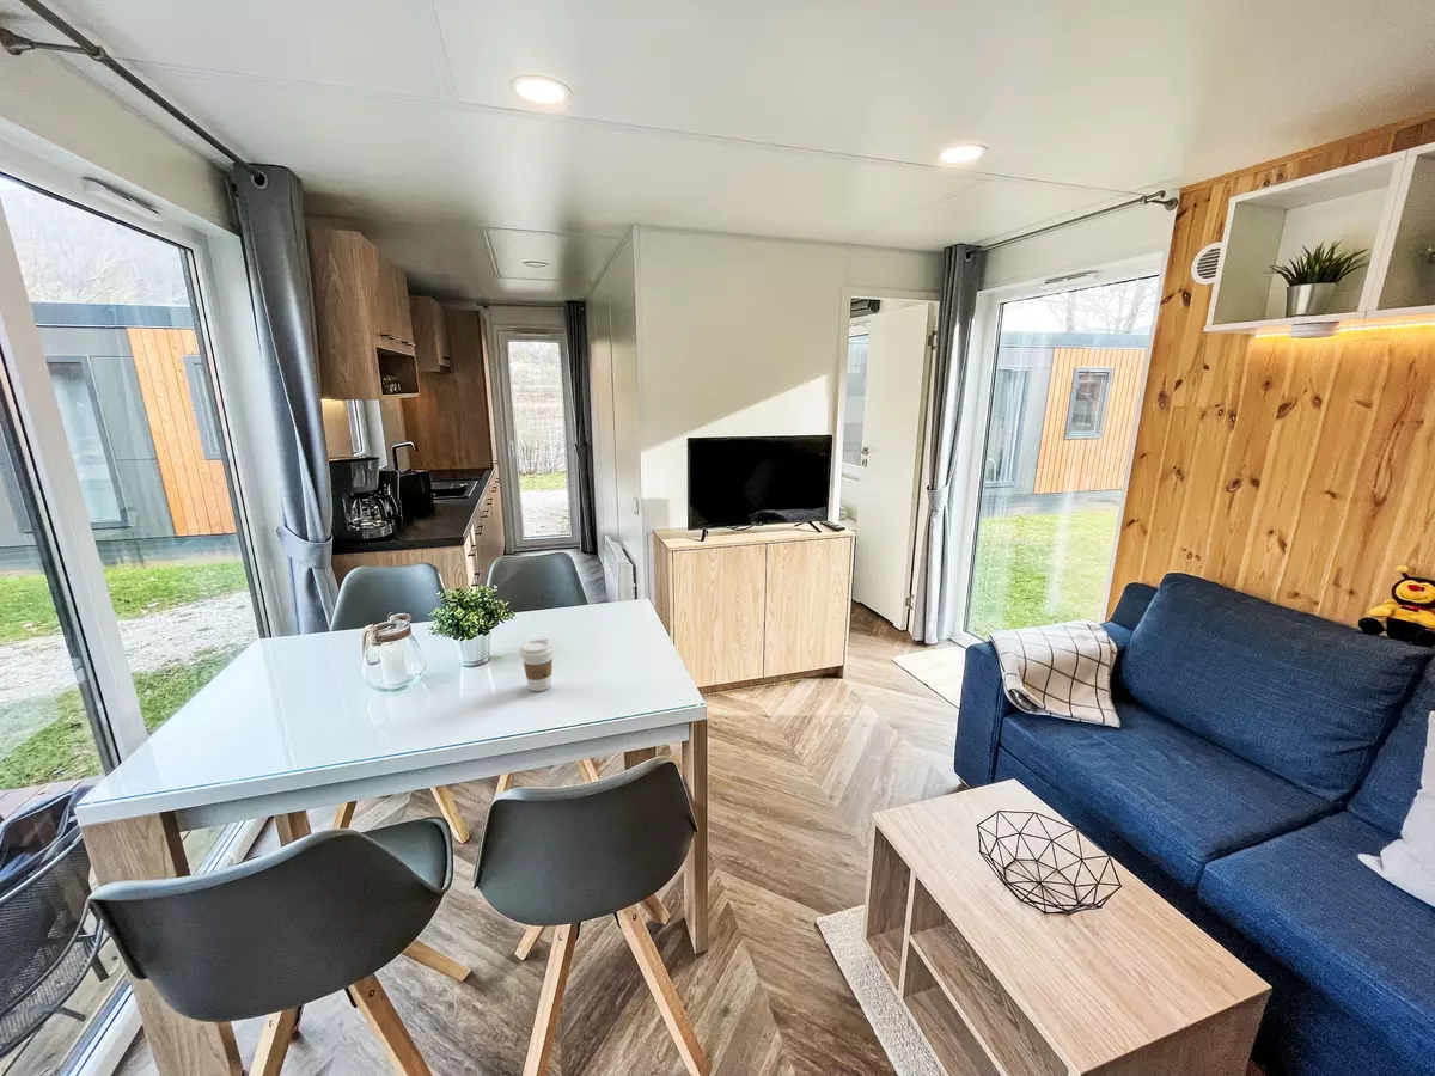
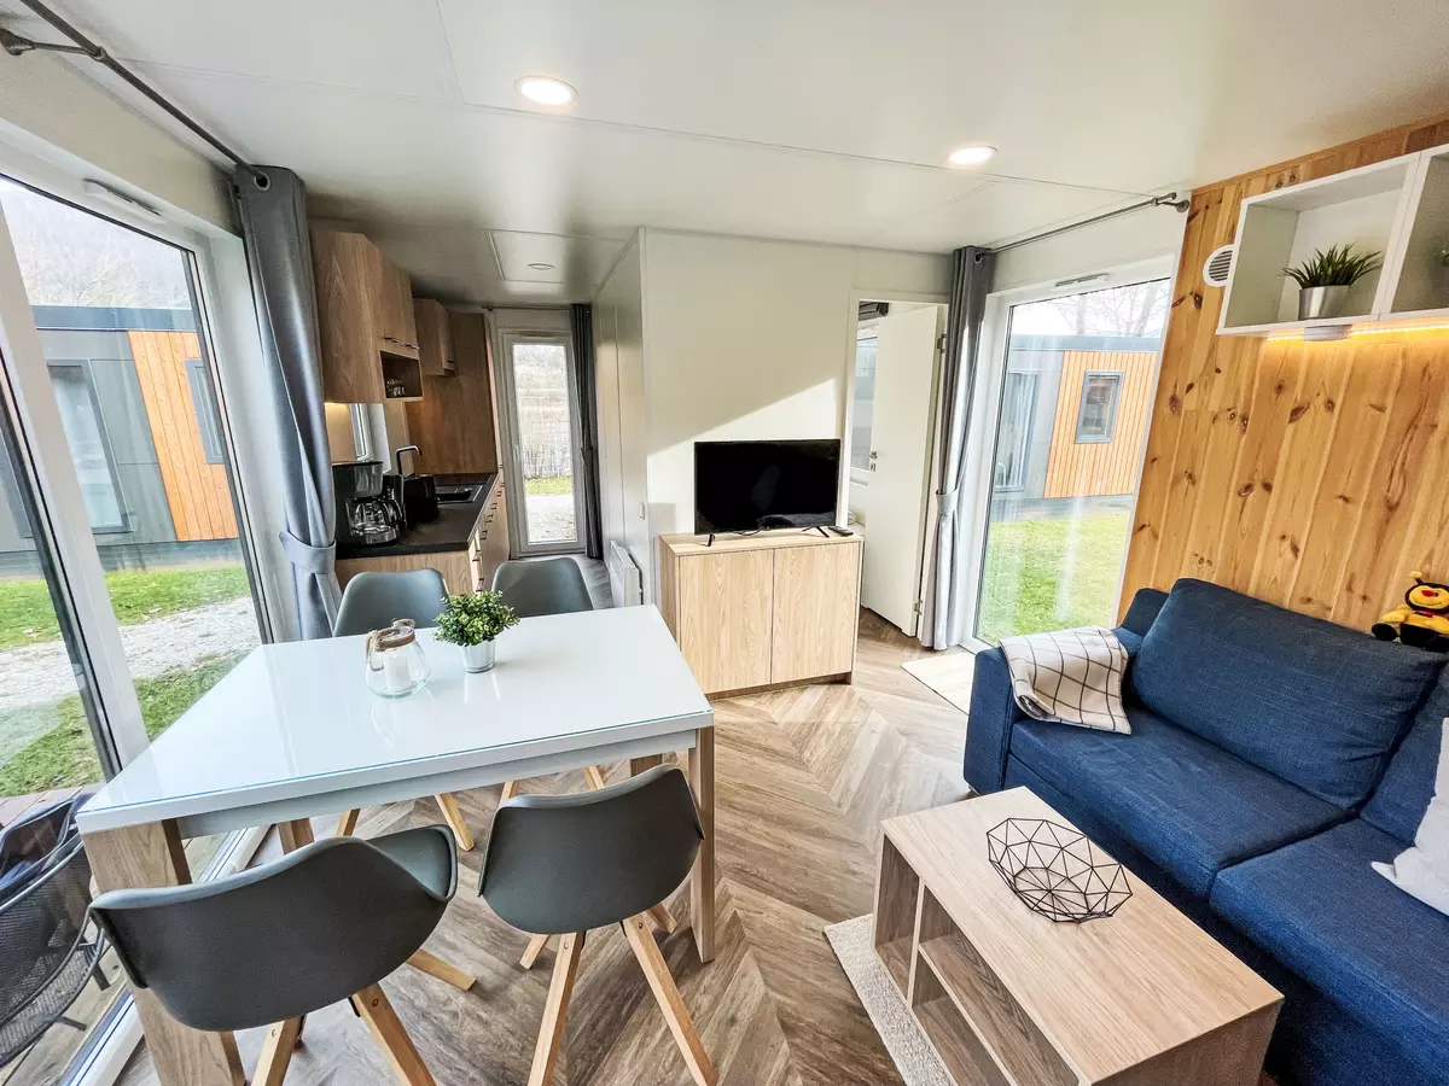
- coffee cup [518,637,556,692]
